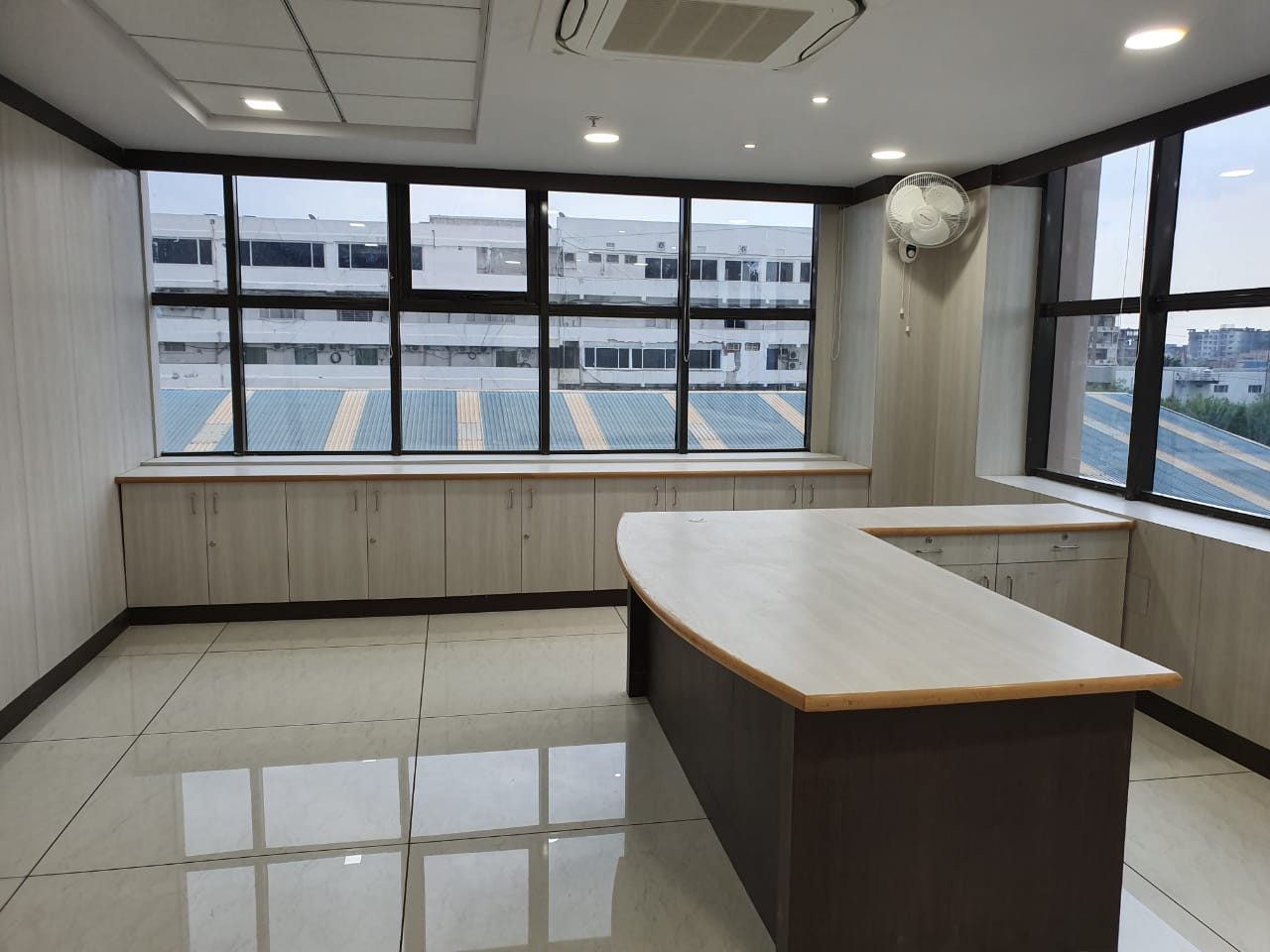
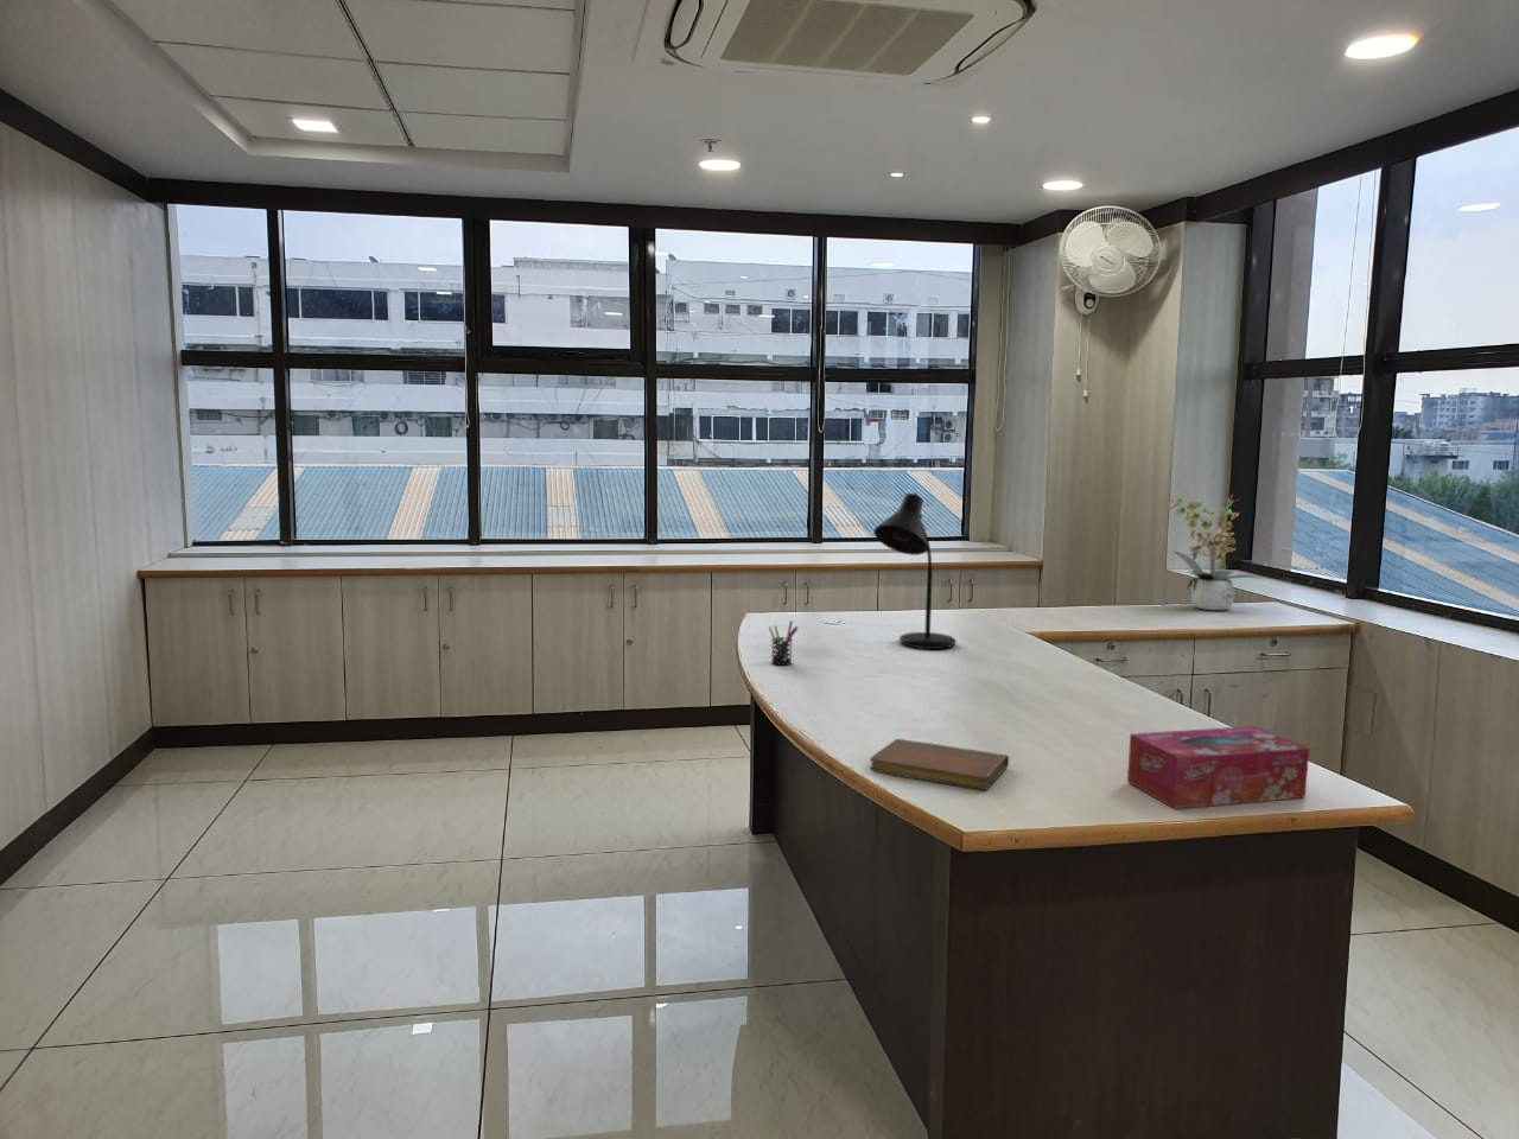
+ desk lamp [872,492,957,650]
+ notebook [868,738,1009,791]
+ pen holder [768,620,799,666]
+ tissue box [1127,725,1310,809]
+ potted plant [1167,494,1268,611]
